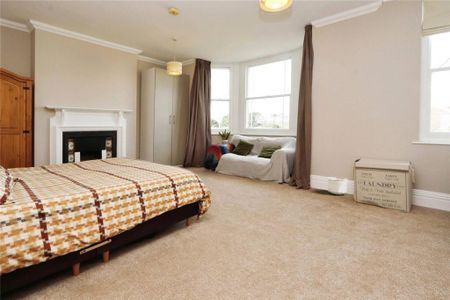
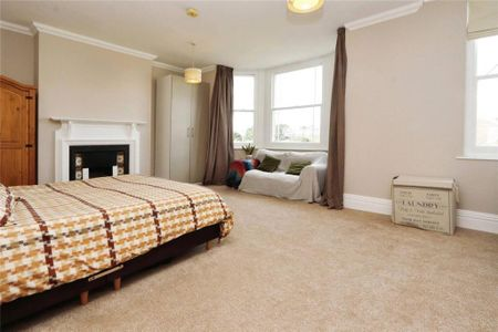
- planter [327,176,348,196]
